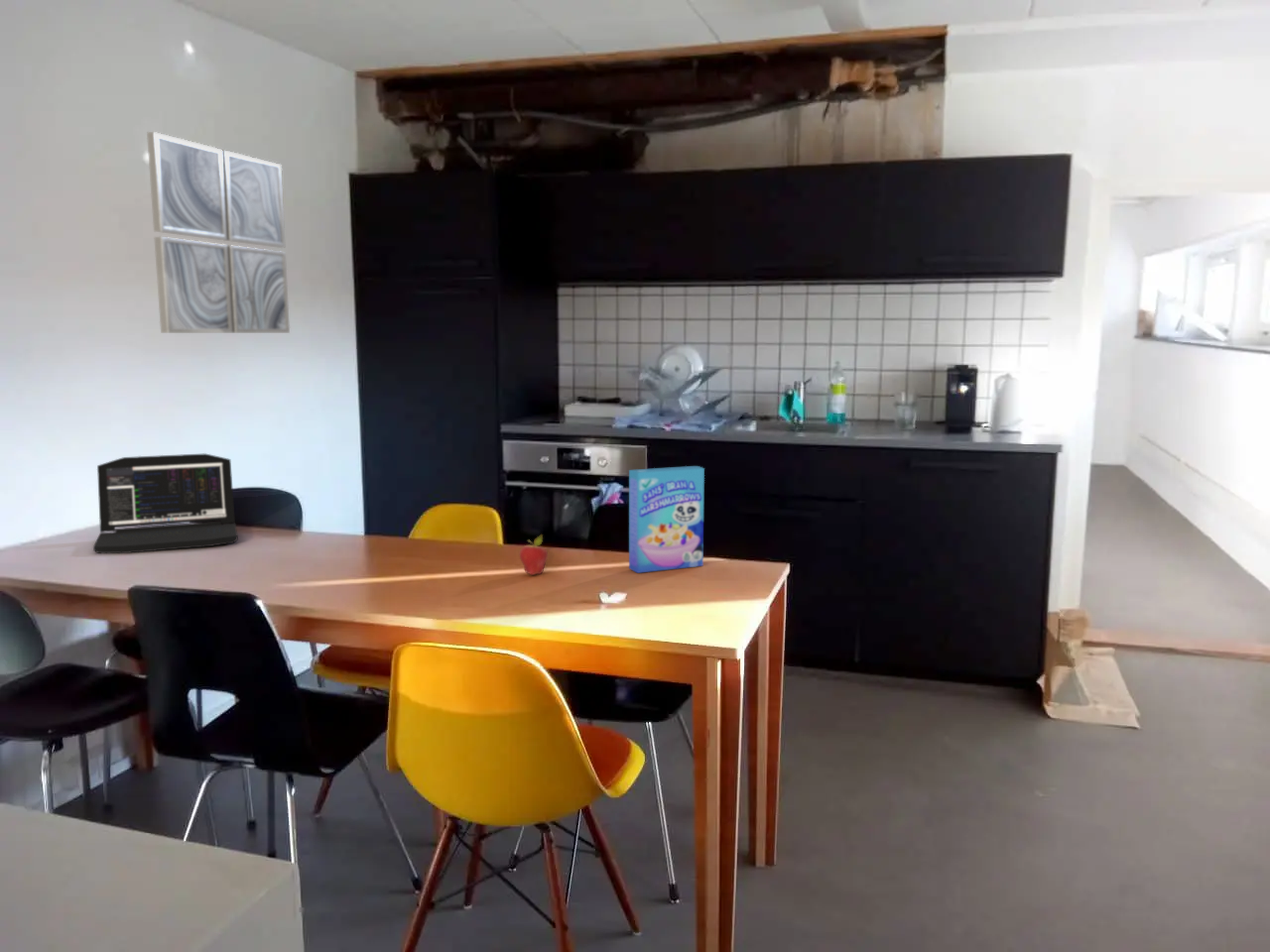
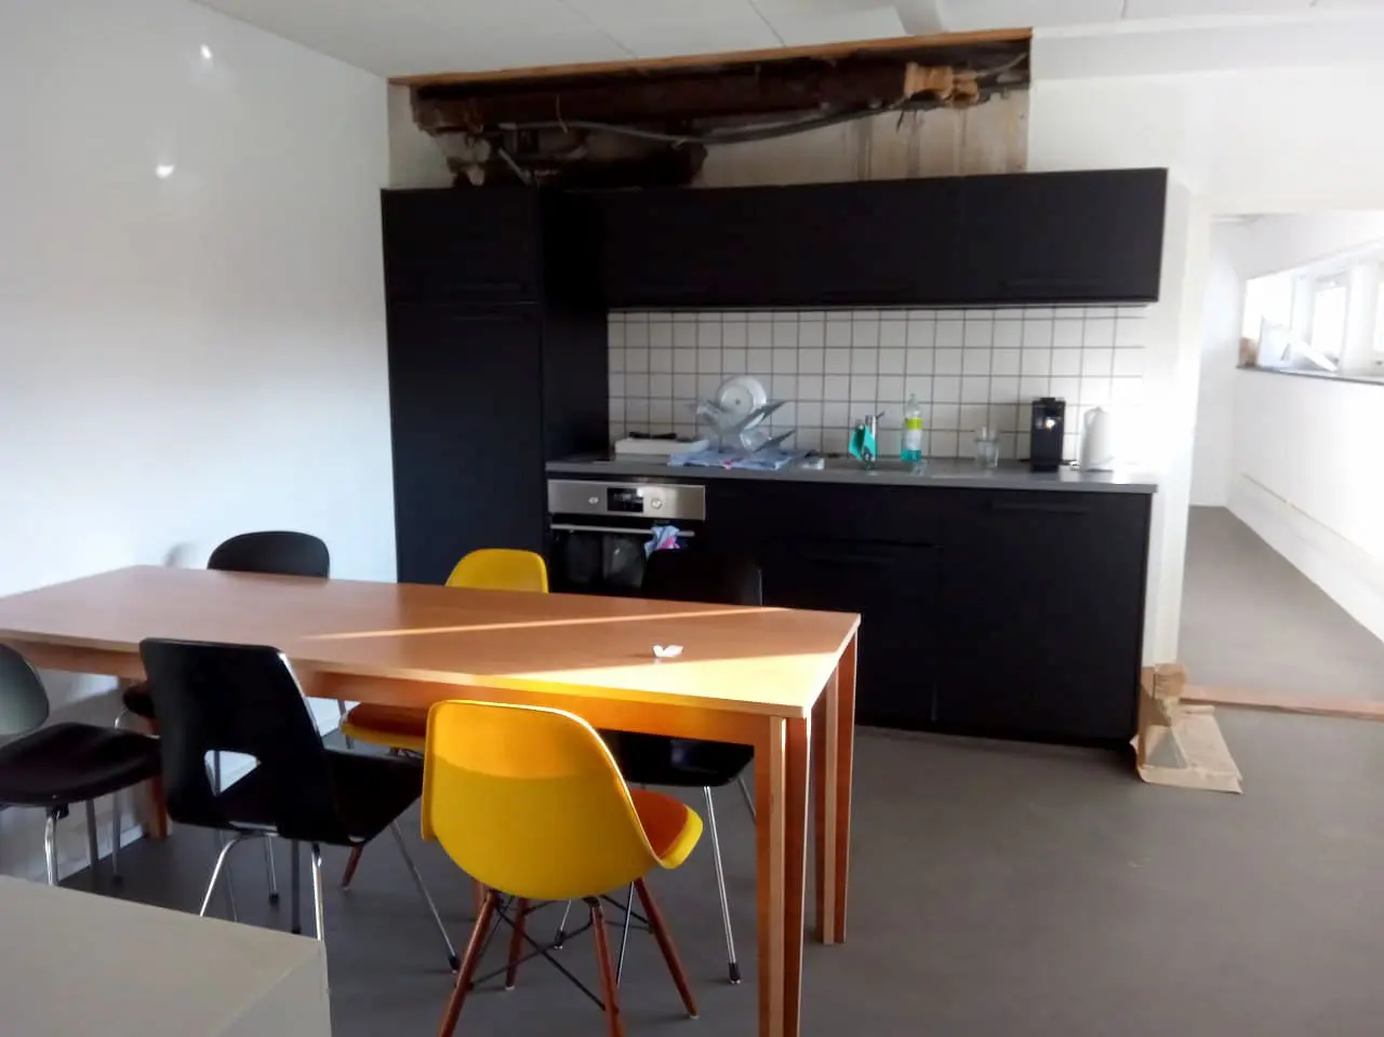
- fruit [519,534,549,576]
- wall art [146,131,291,334]
- cereal box [628,465,705,574]
- laptop [92,452,239,554]
